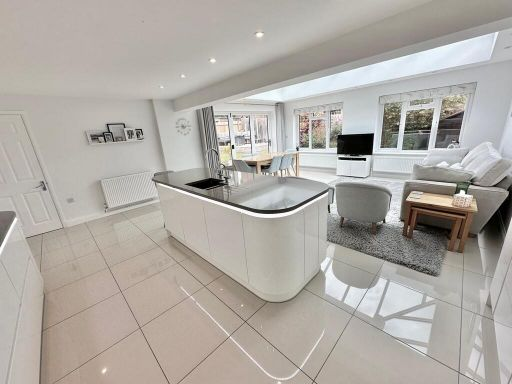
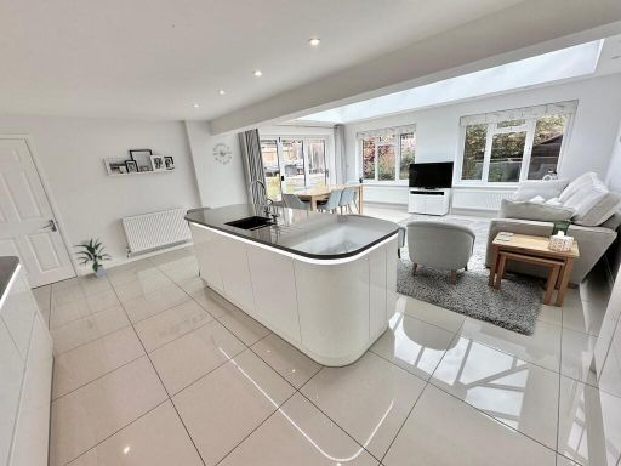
+ indoor plant [70,237,112,278]
